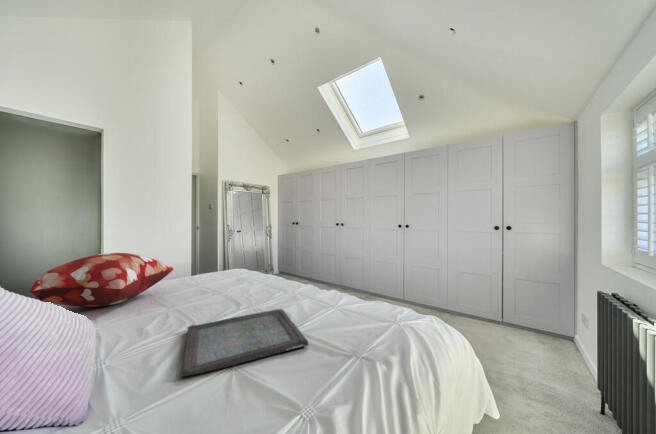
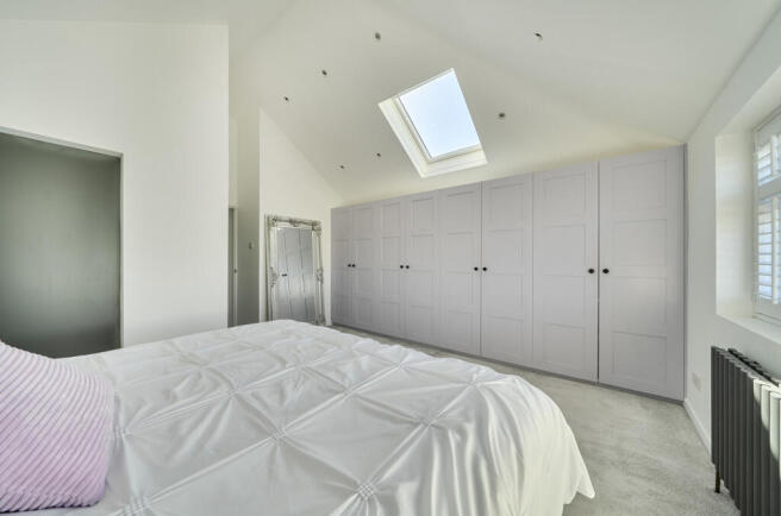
- decorative pillow [28,252,175,308]
- serving tray [180,308,310,378]
